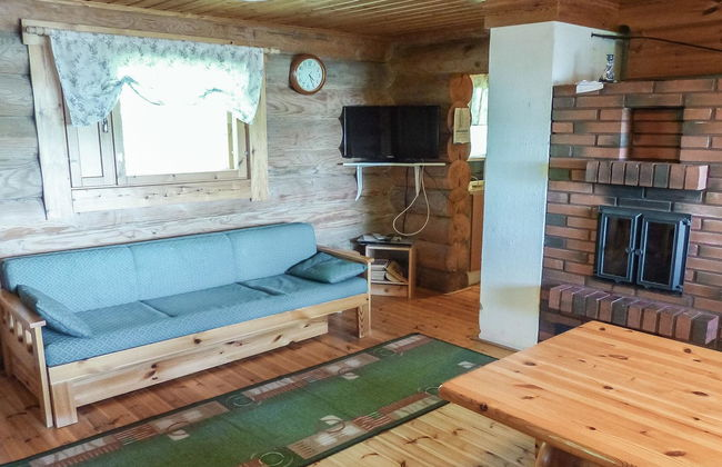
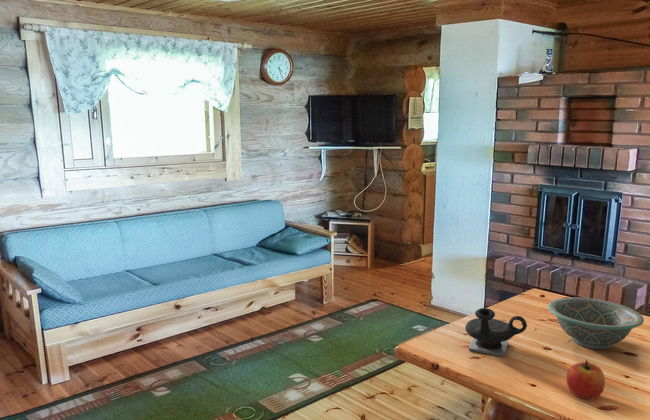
+ apple [565,359,606,400]
+ teapot [464,307,528,357]
+ decorative bowl [547,296,645,350]
